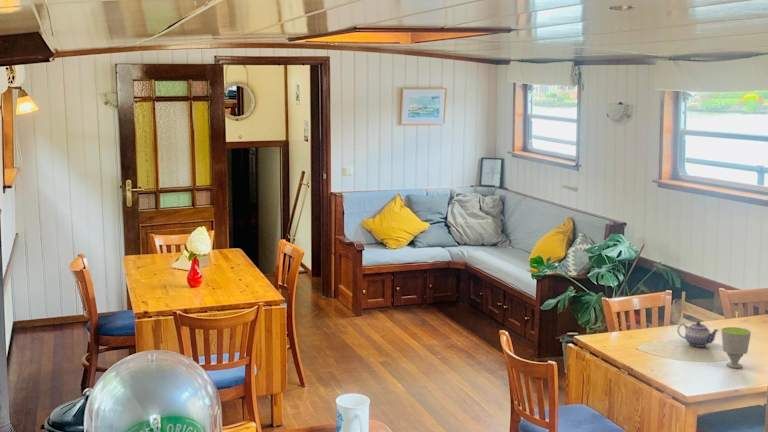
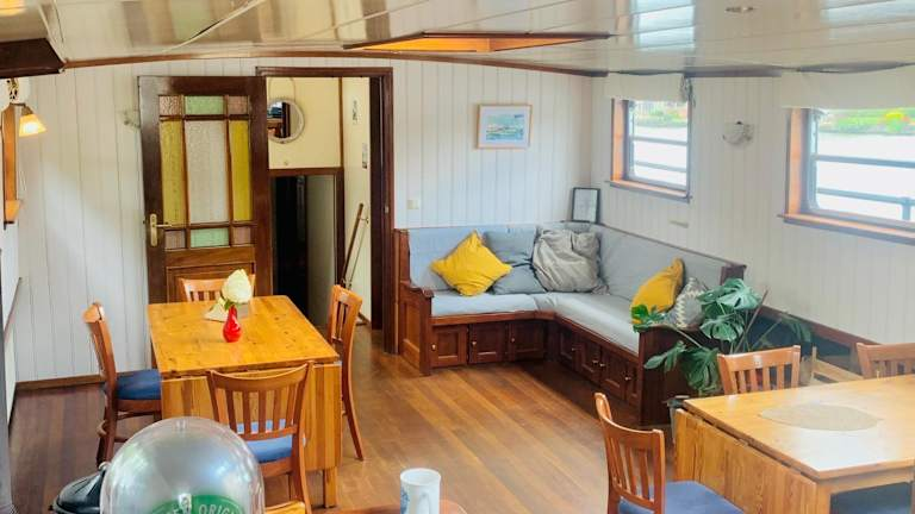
- teapot [677,320,720,348]
- cup [720,326,752,369]
